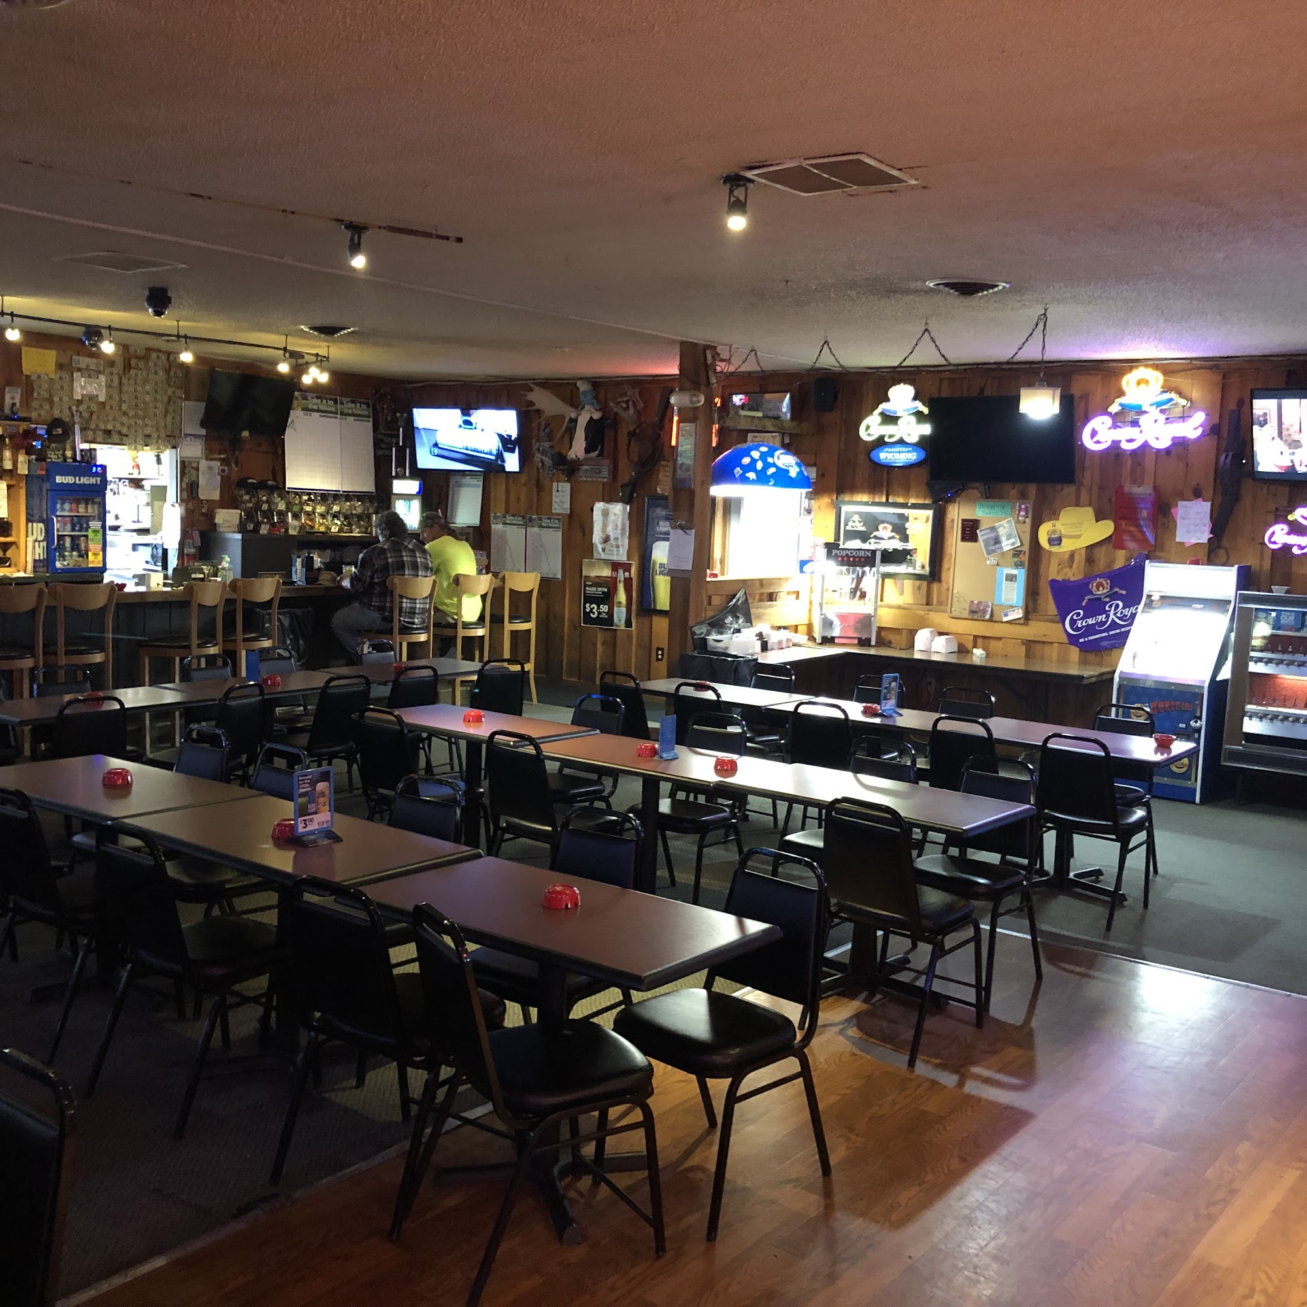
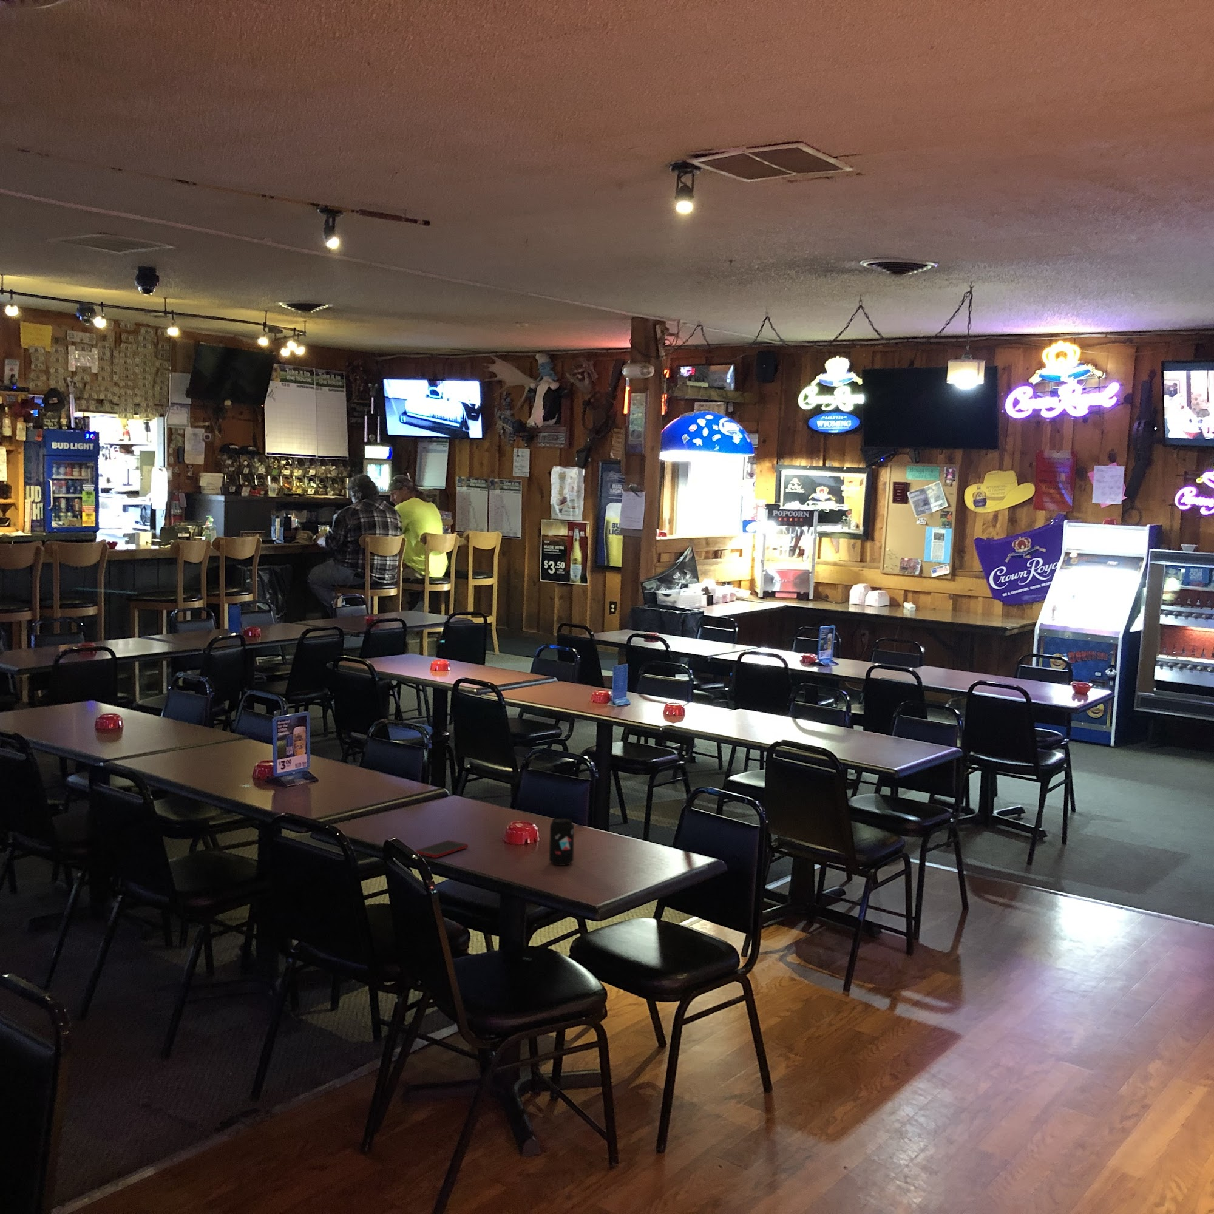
+ cell phone [415,839,469,858]
+ beverage can [549,817,575,866]
